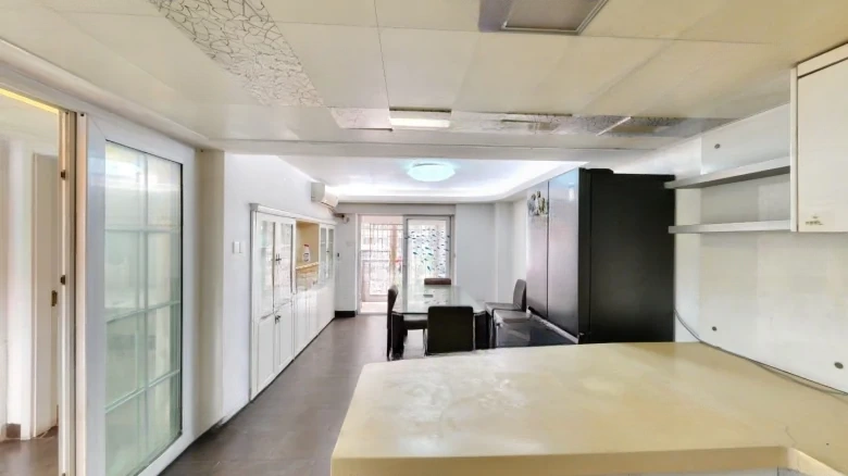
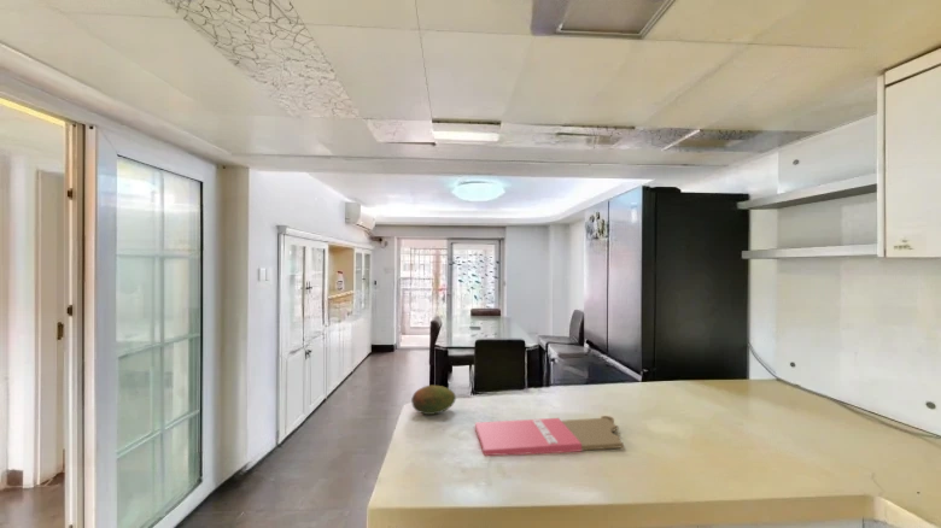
+ cutting board [474,415,624,457]
+ fruit [410,385,457,416]
